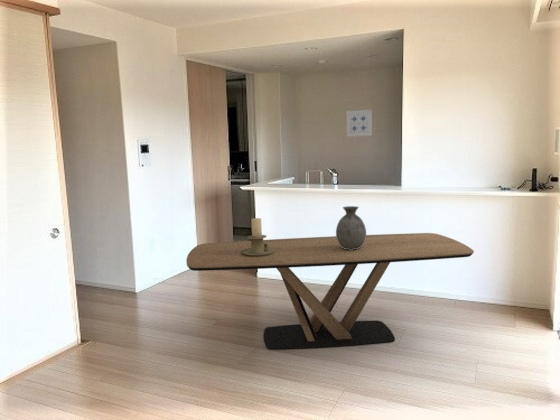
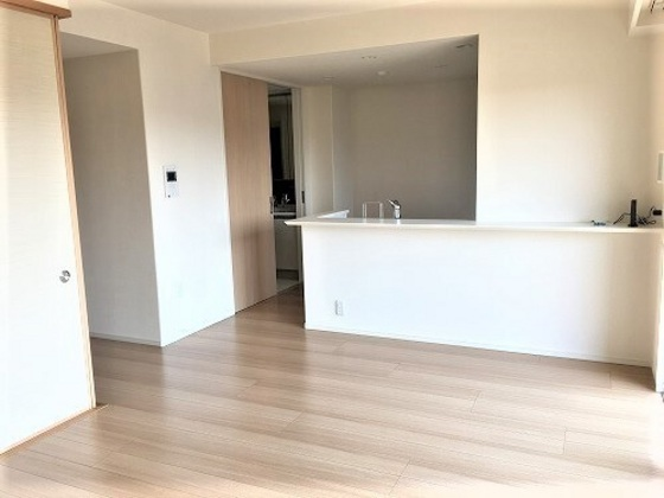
- dining table [185,232,475,350]
- candle holder [241,217,274,256]
- vase [335,205,367,250]
- wall art [346,109,373,137]
